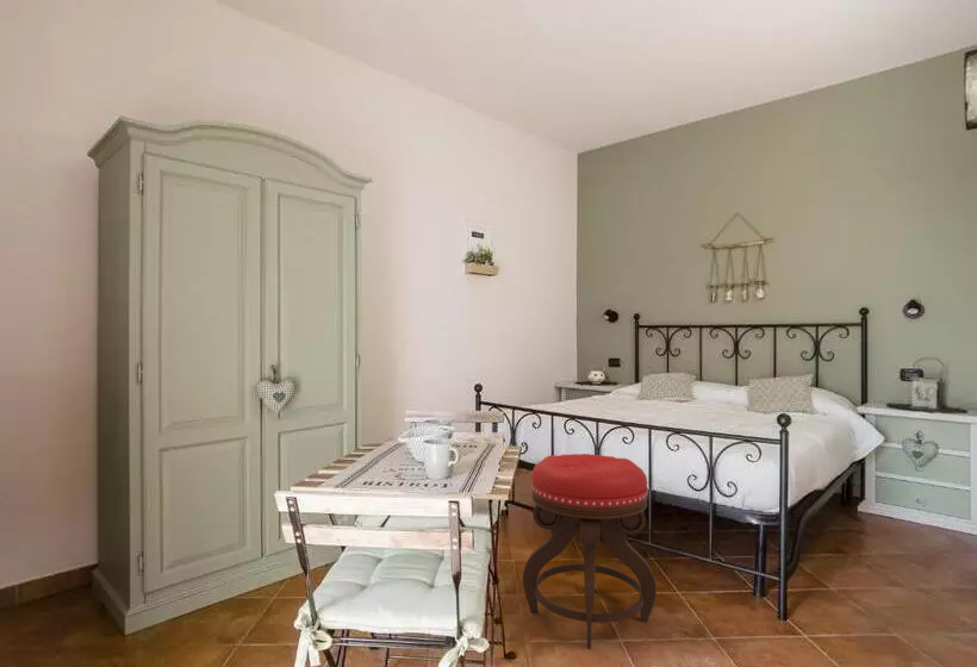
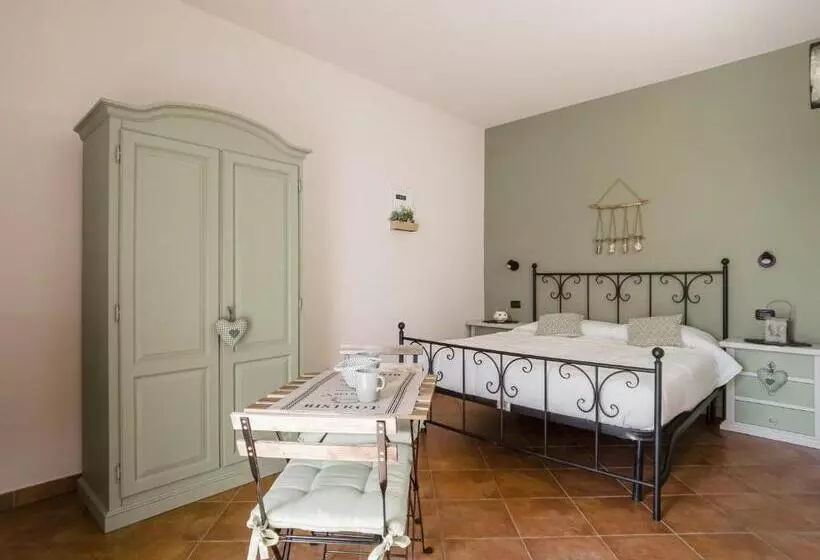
- stool [522,453,658,650]
